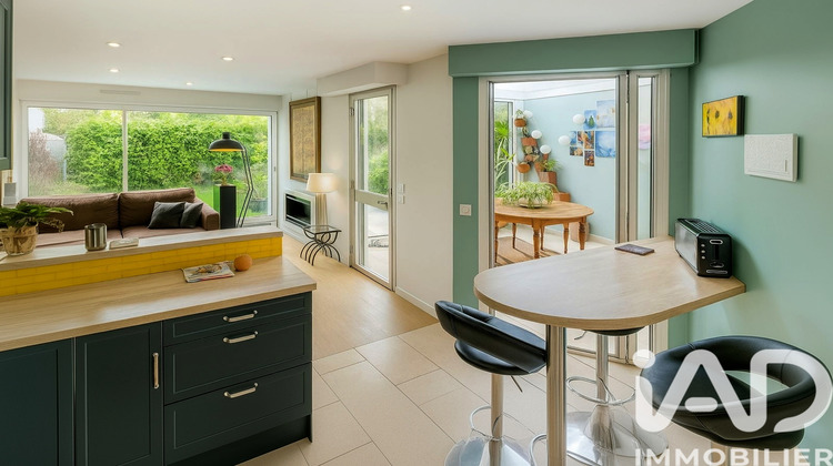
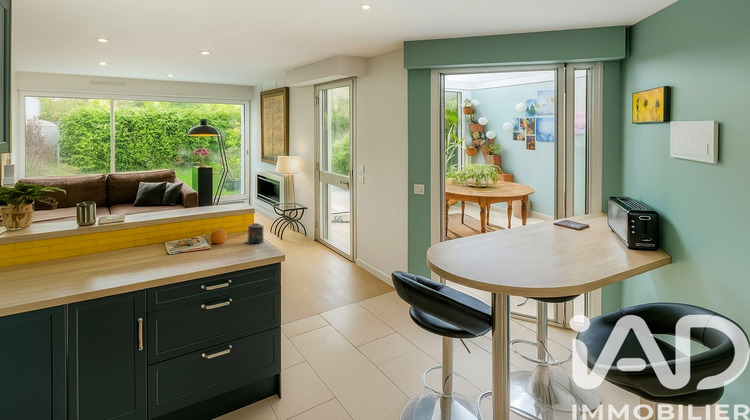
+ candle [243,222,265,244]
